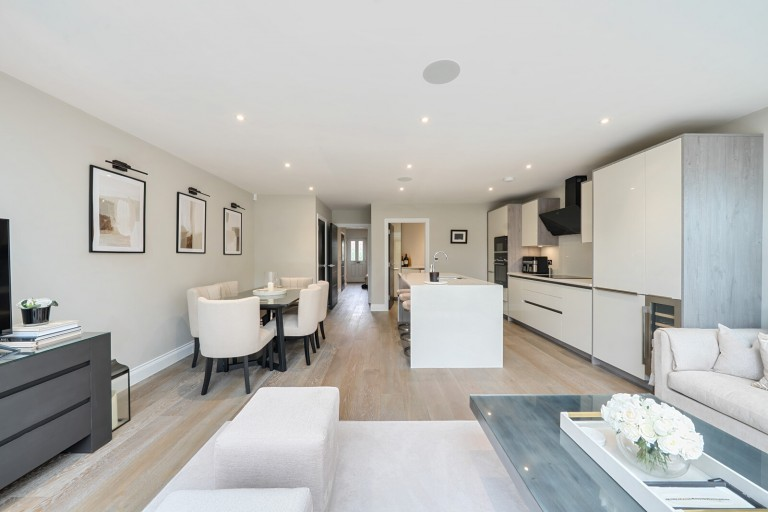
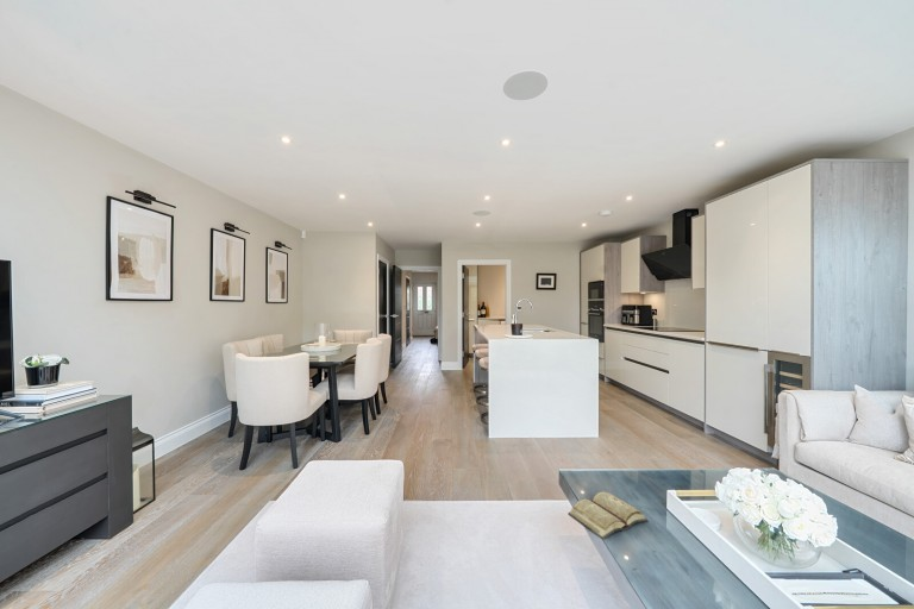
+ diary [566,490,650,541]
